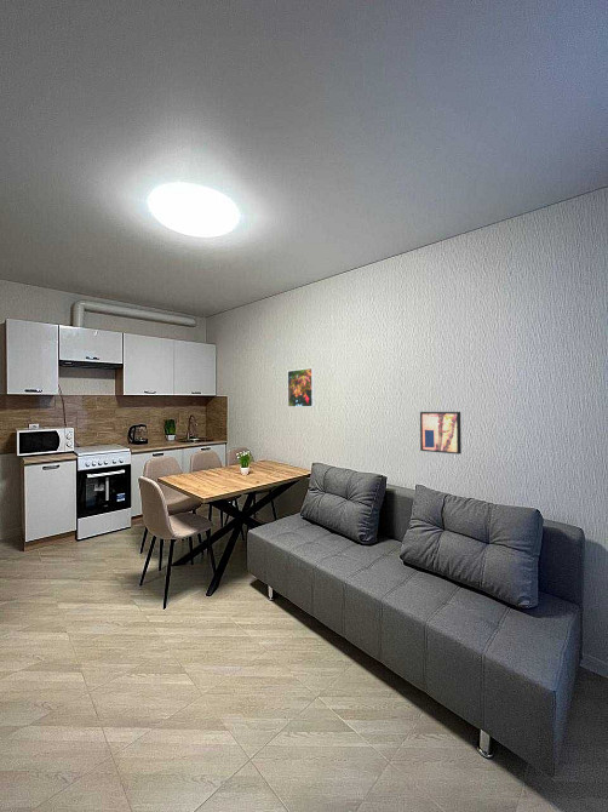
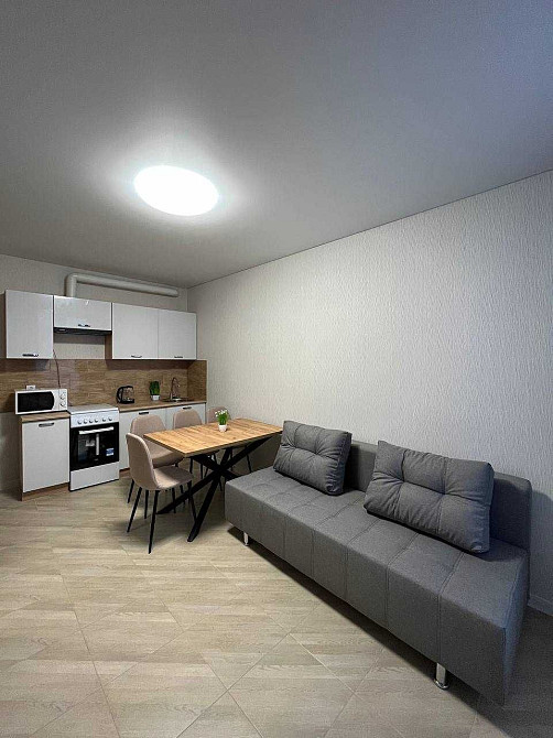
- wall art [419,411,463,456]
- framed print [287,366,316,408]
